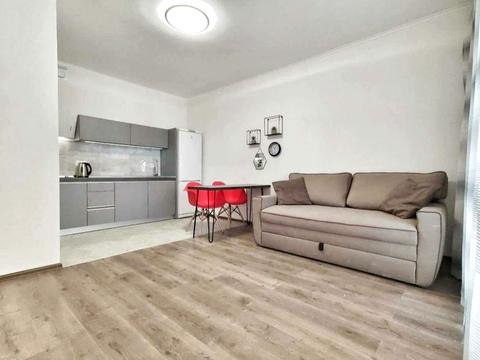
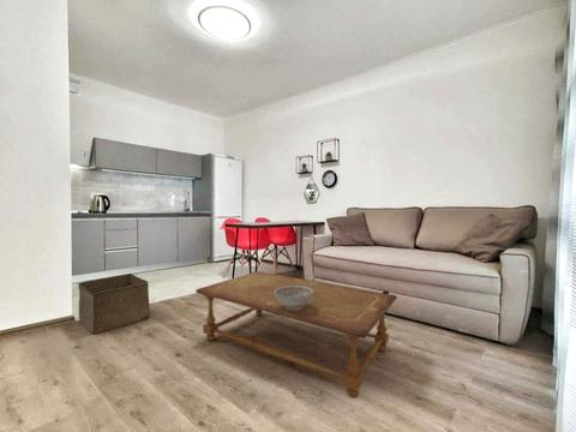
+ decorative bowl [275,286,313,311]
+ coffee table [194,270,398,400]
+ storage bin [77,272,151,335]
